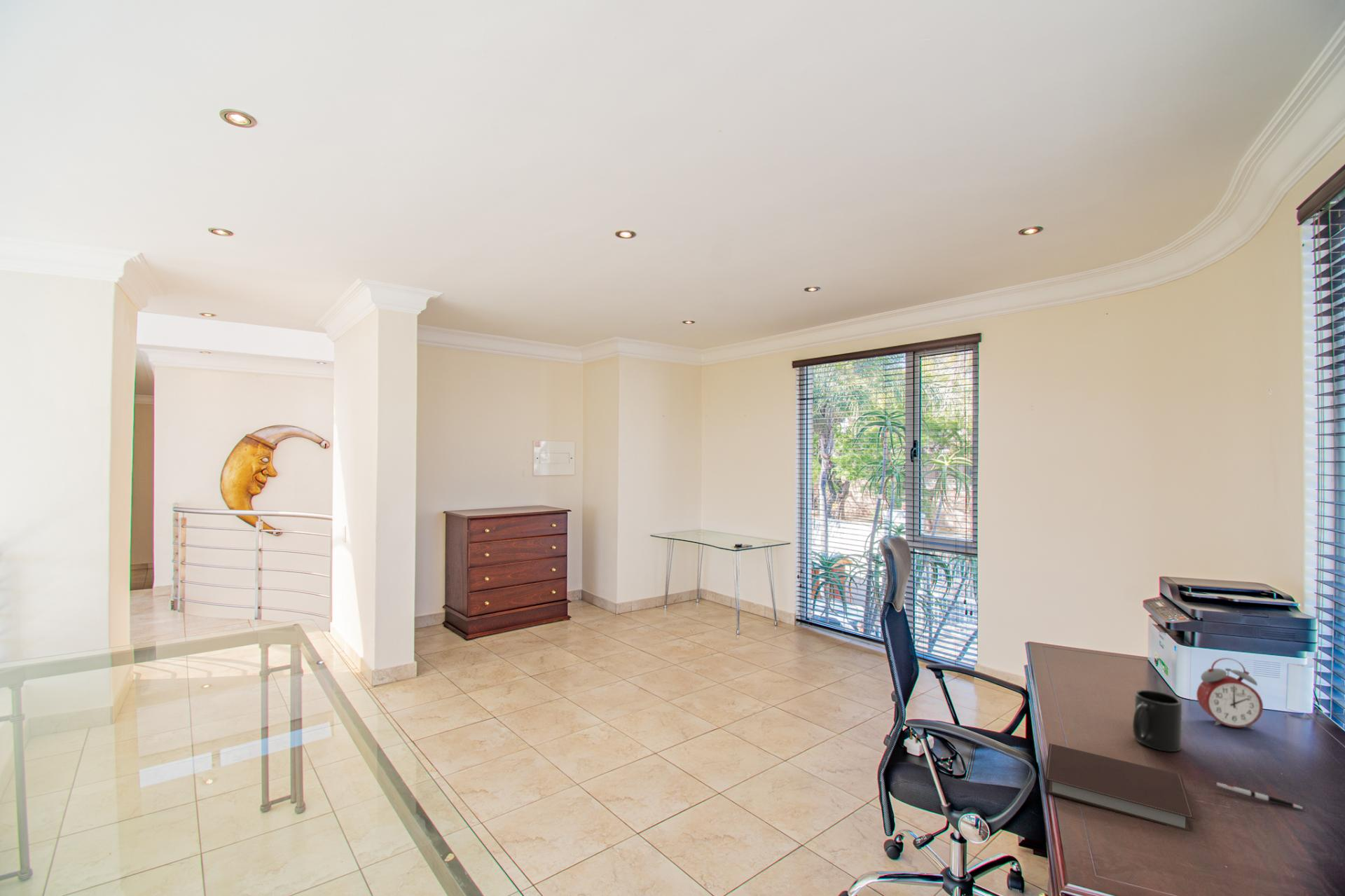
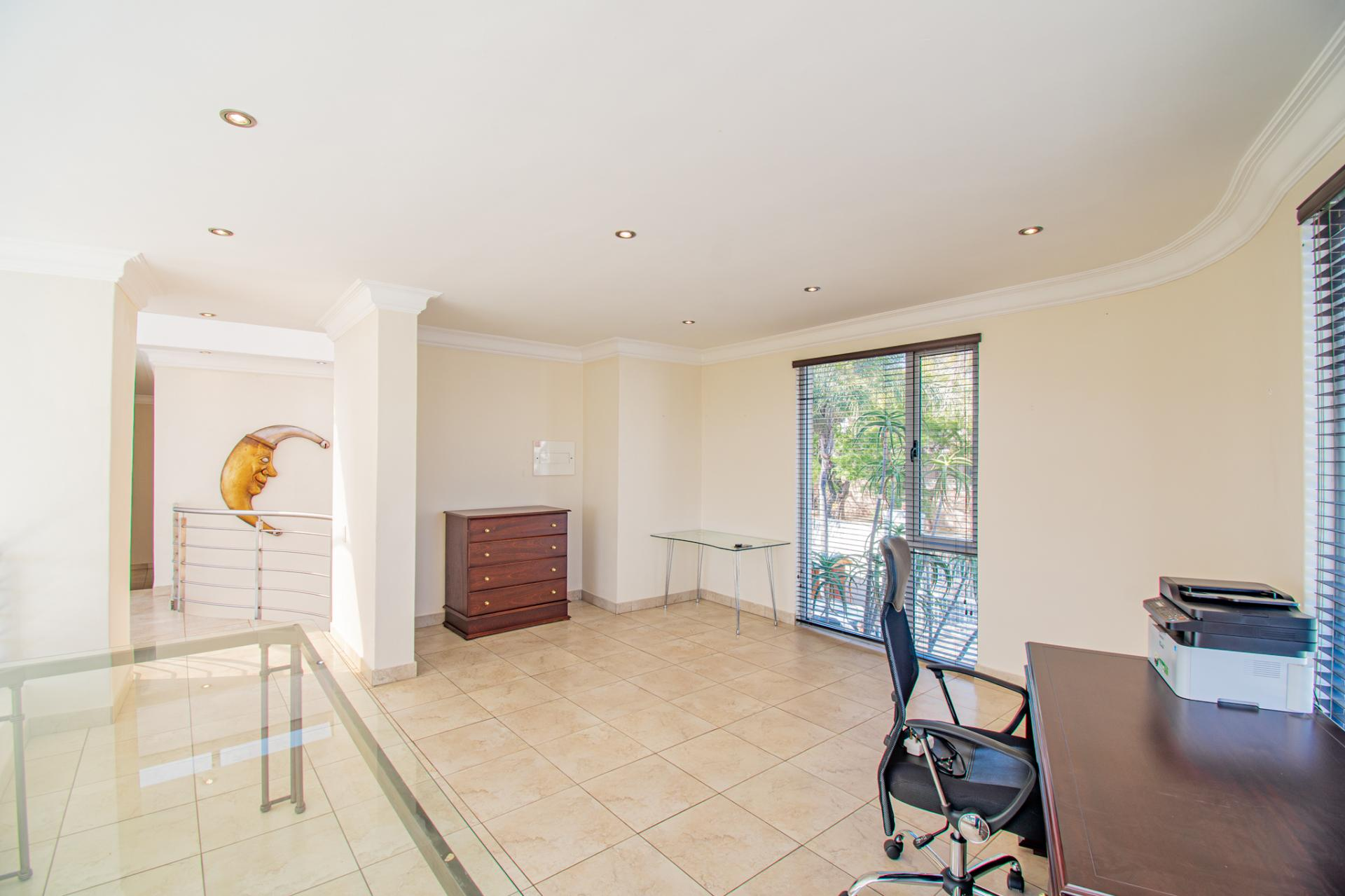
- mug [1132,689,1182,752]
- alarm clock [1196,657,1264,730]
- pen [1215,782,1306,810]
- notebook [1044,743,1195,831]
